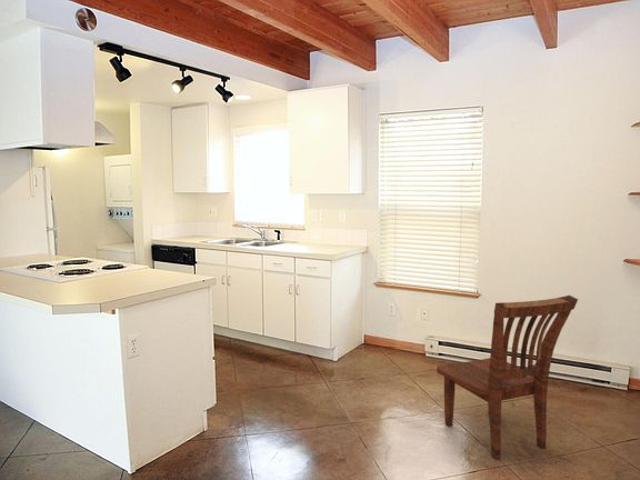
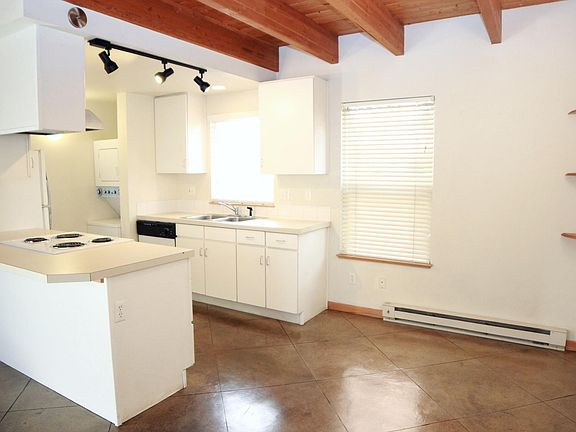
- dining chair [436,294,579,461]
